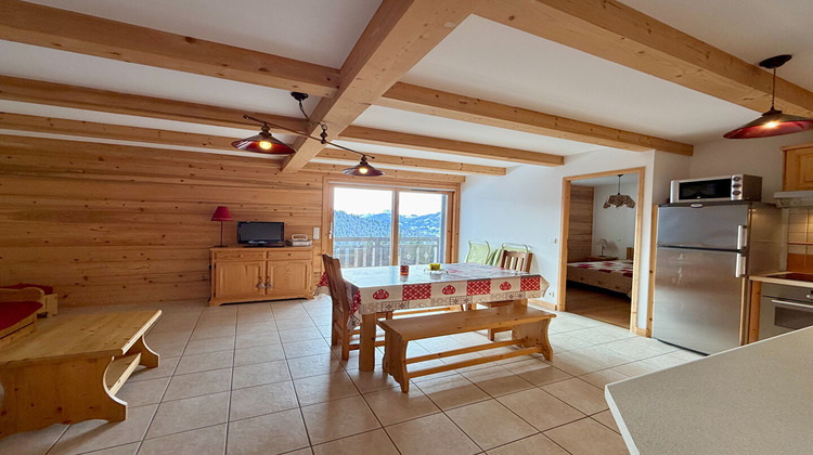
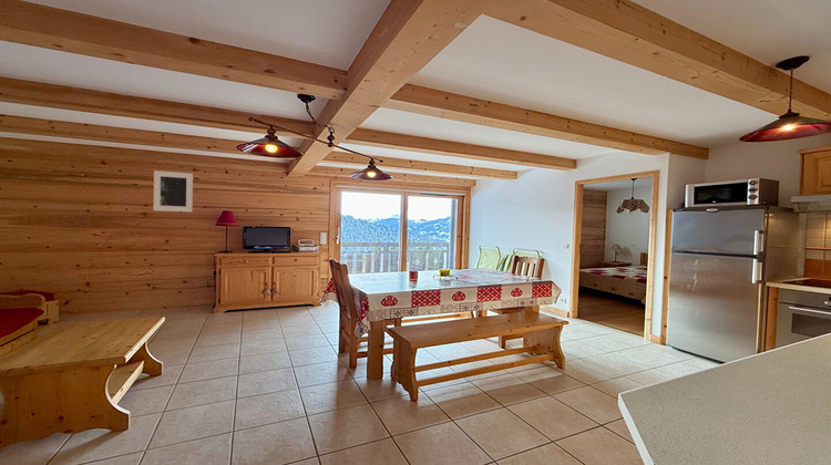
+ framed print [153,169,194,213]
